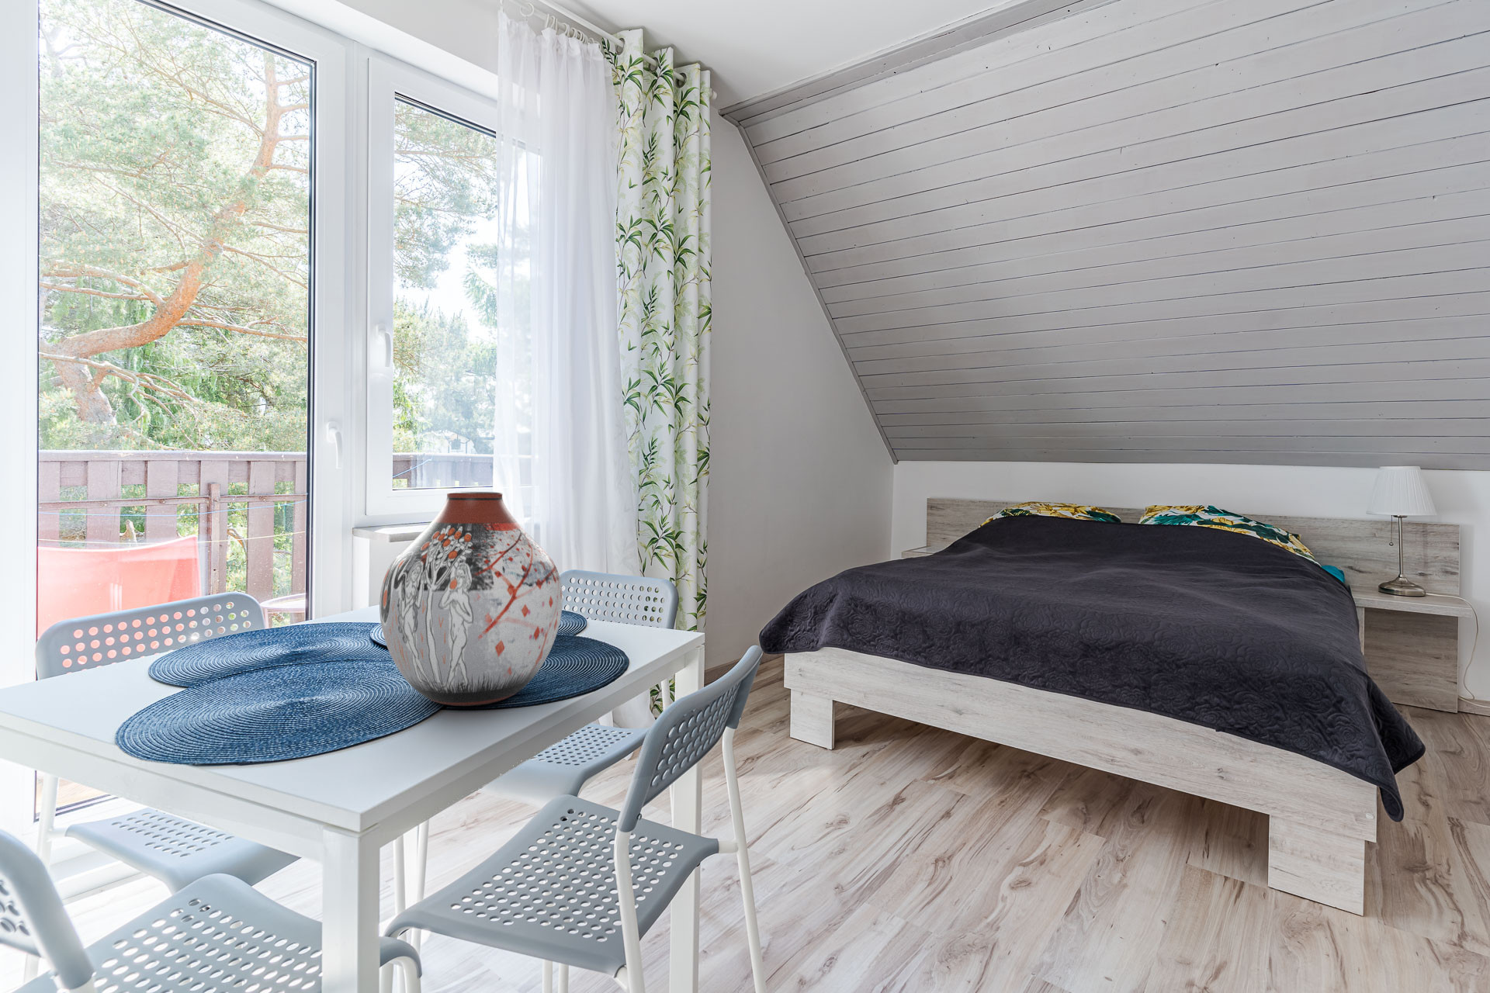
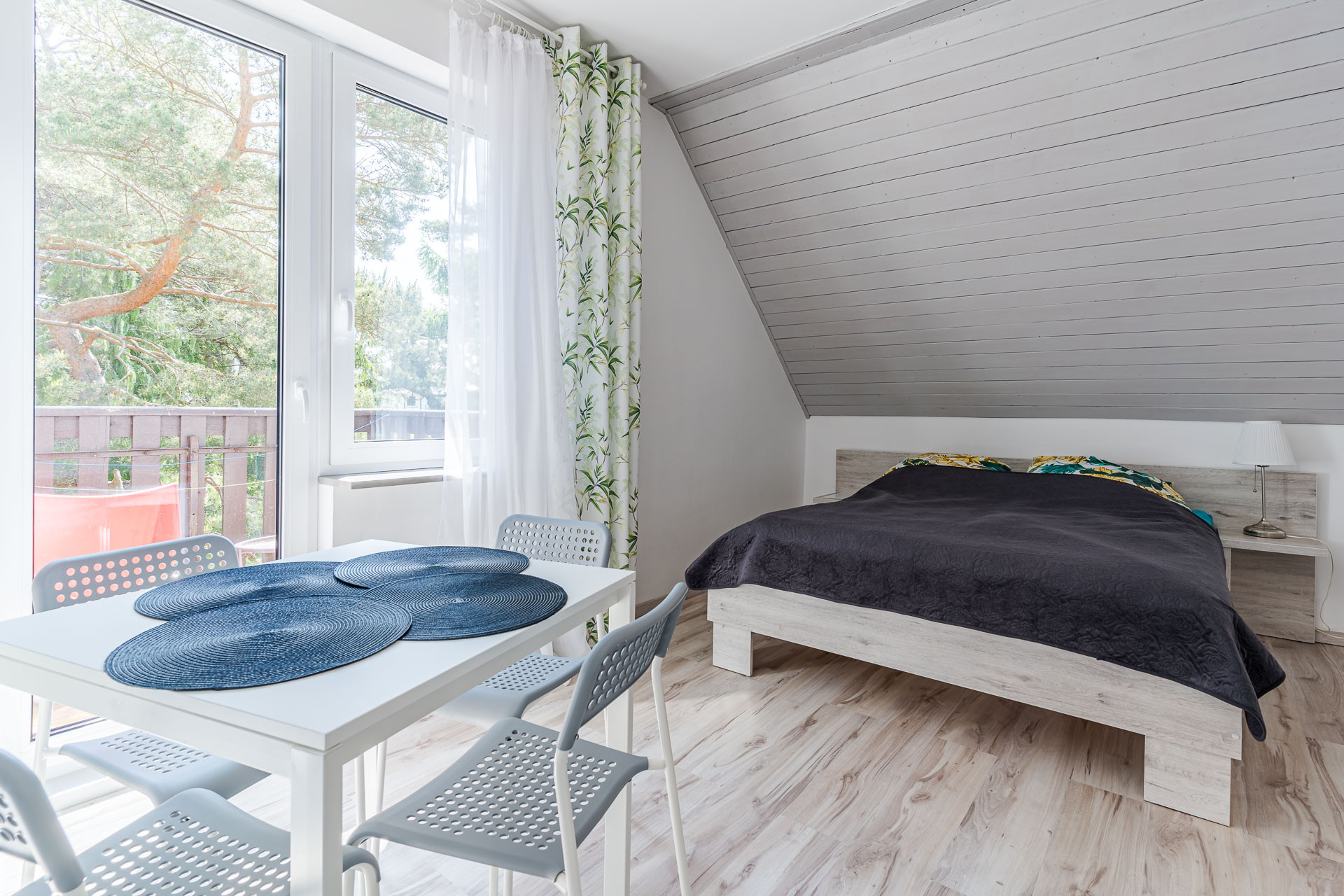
- vase [379,491,563,707]
